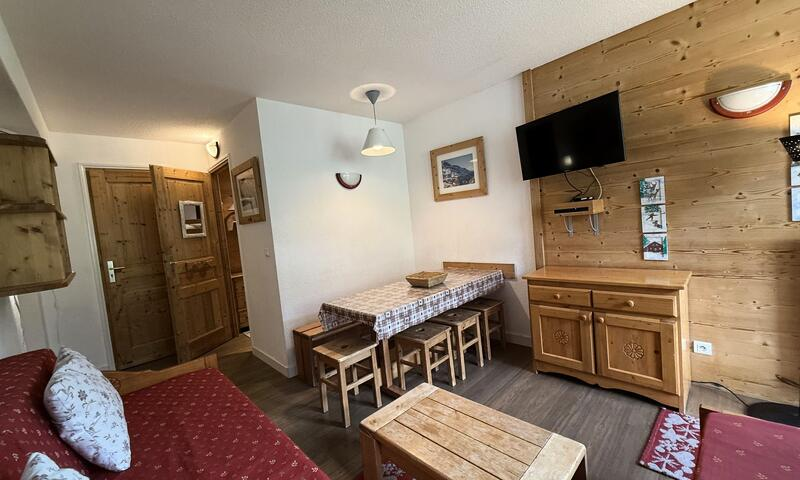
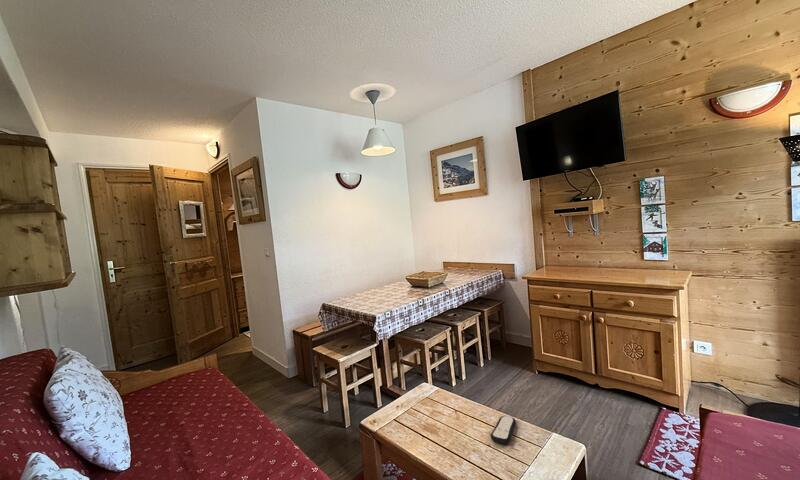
+ remote control [490,415,517,445]
